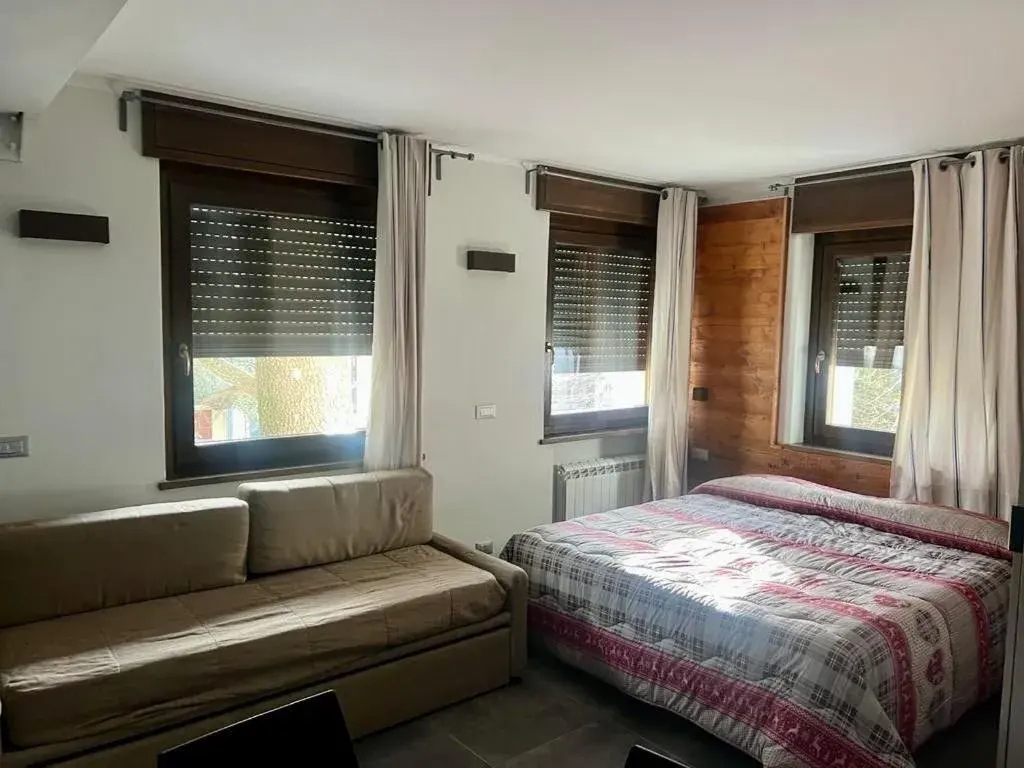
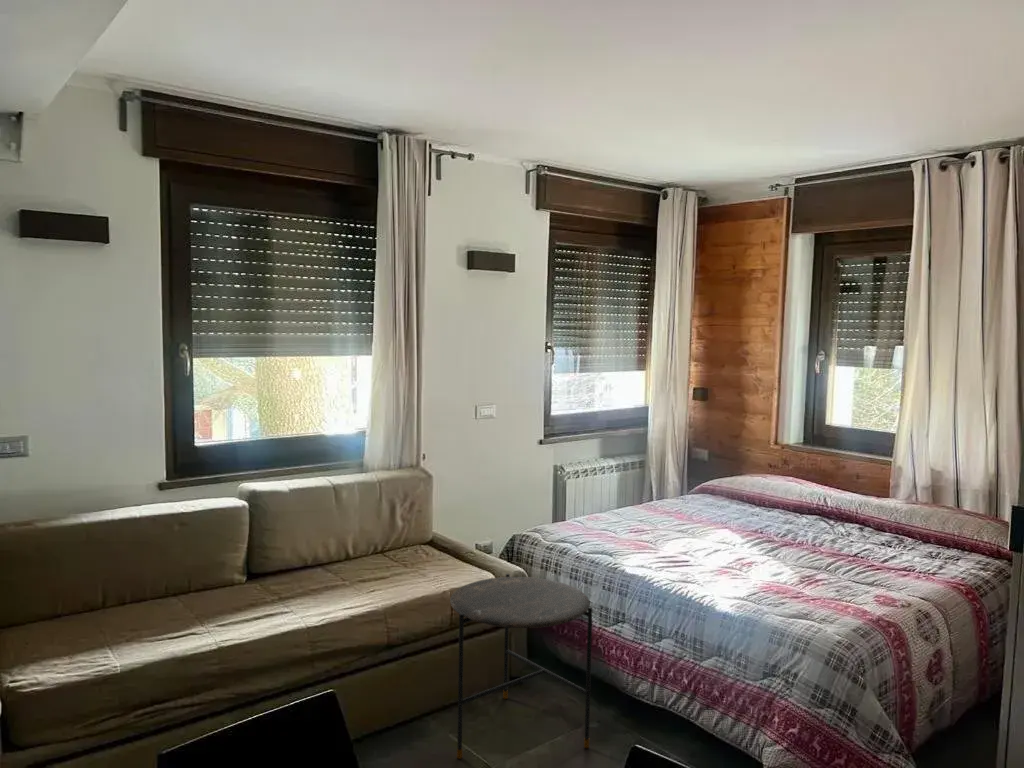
+ side table [449,573,593,760]
